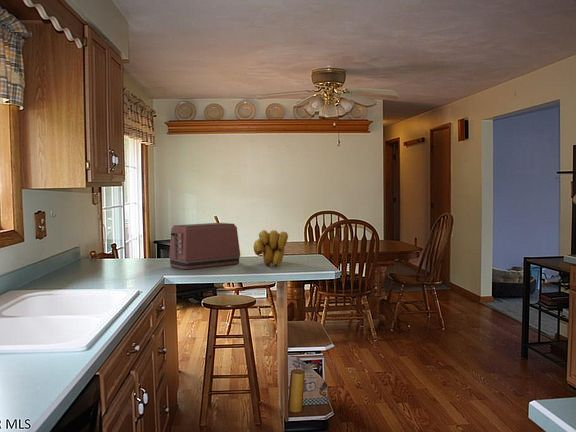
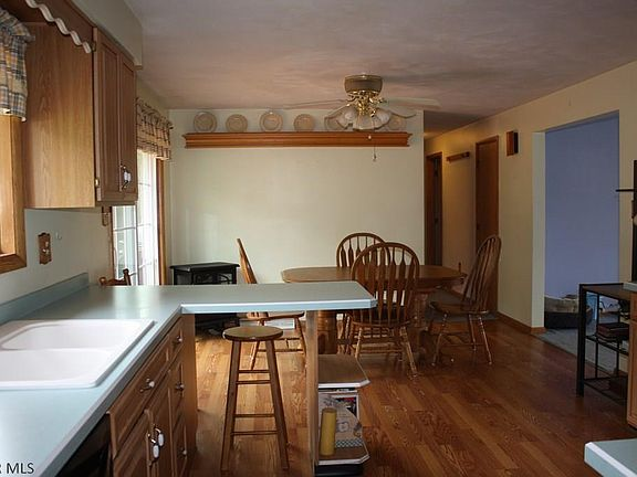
- toaster [168,222,241,270]
- banana bunch [253,229,289,268]
